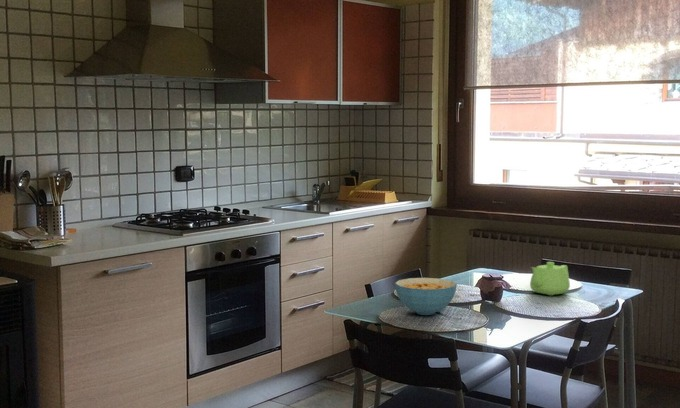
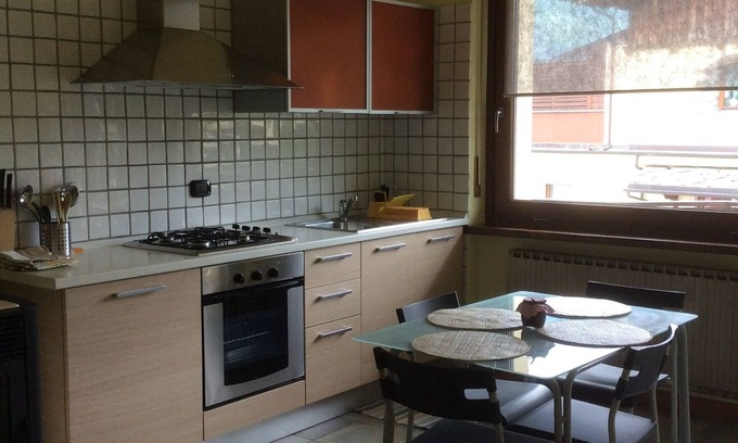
- teapot [529,261,571,296]
- cereal bowl [394,277,458,316]
